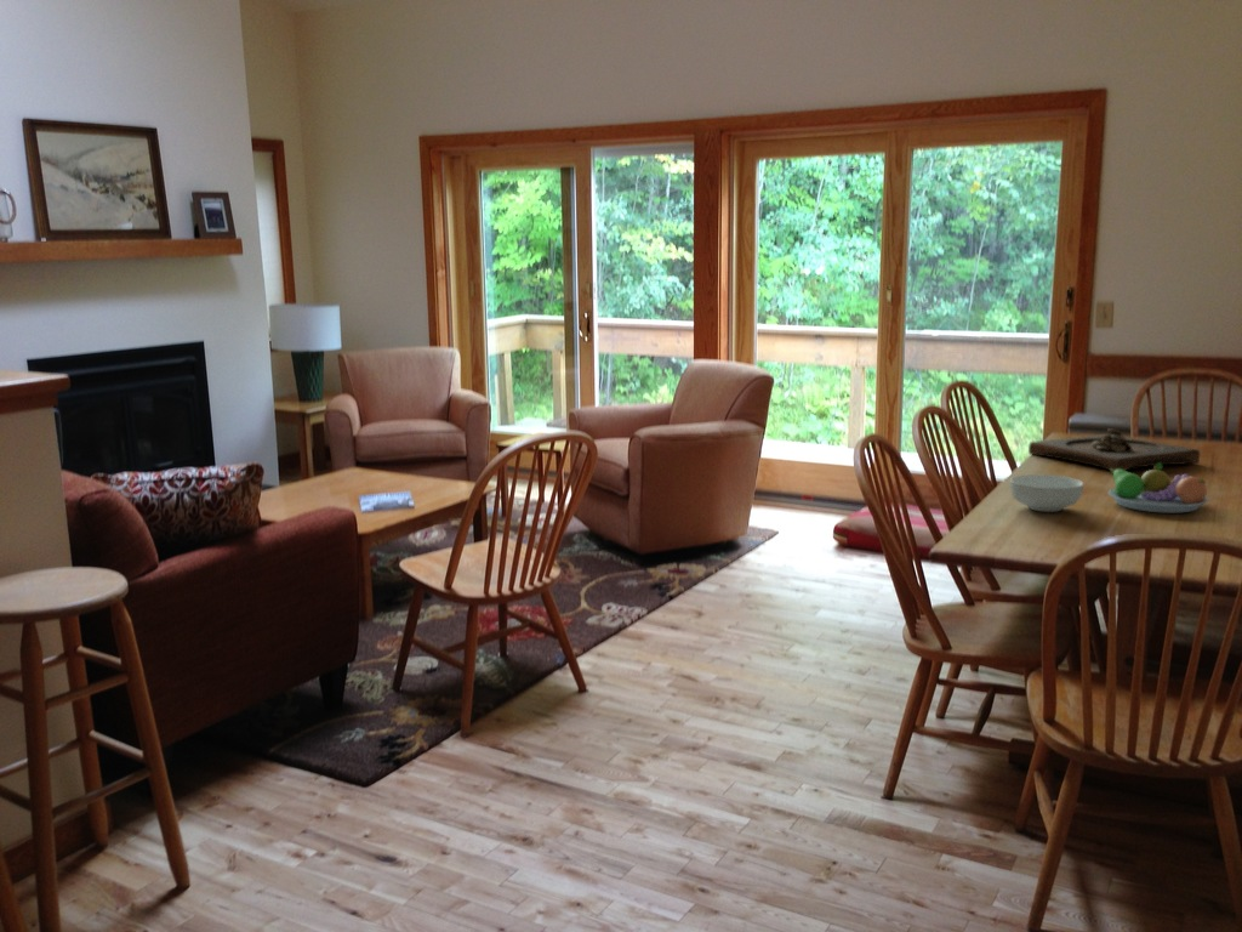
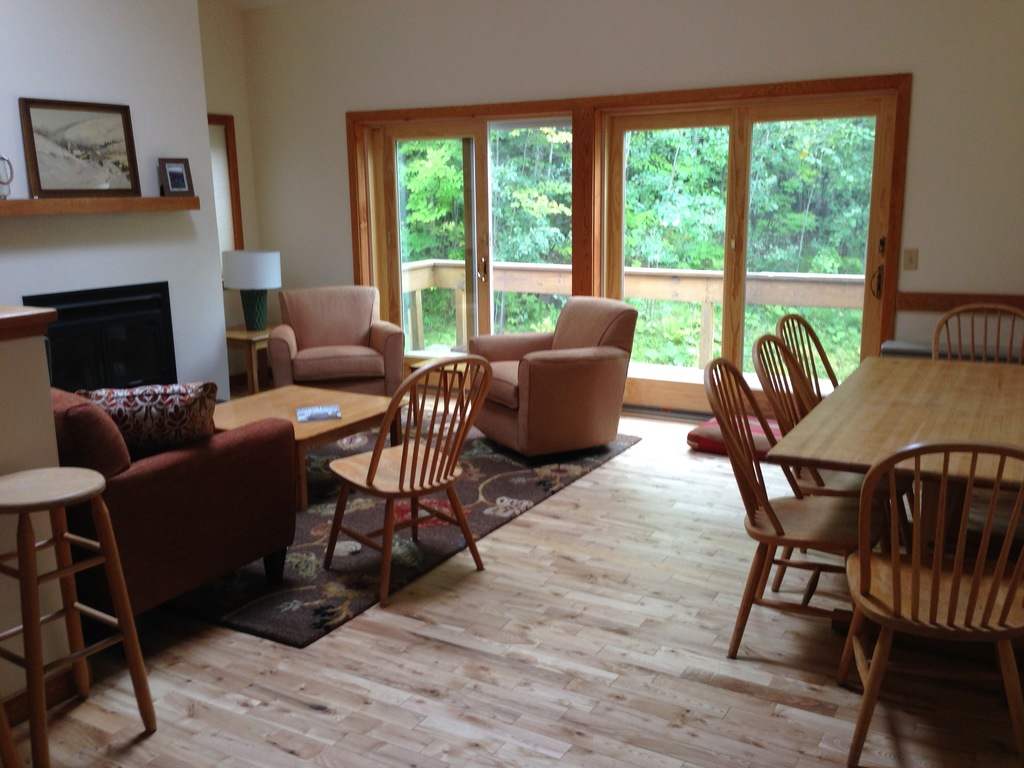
- cereal bowl [1009,473,1084,513]
- fruit bowl [1106,464,1210,515]
- wooden tray [1027,427,1201,471]
